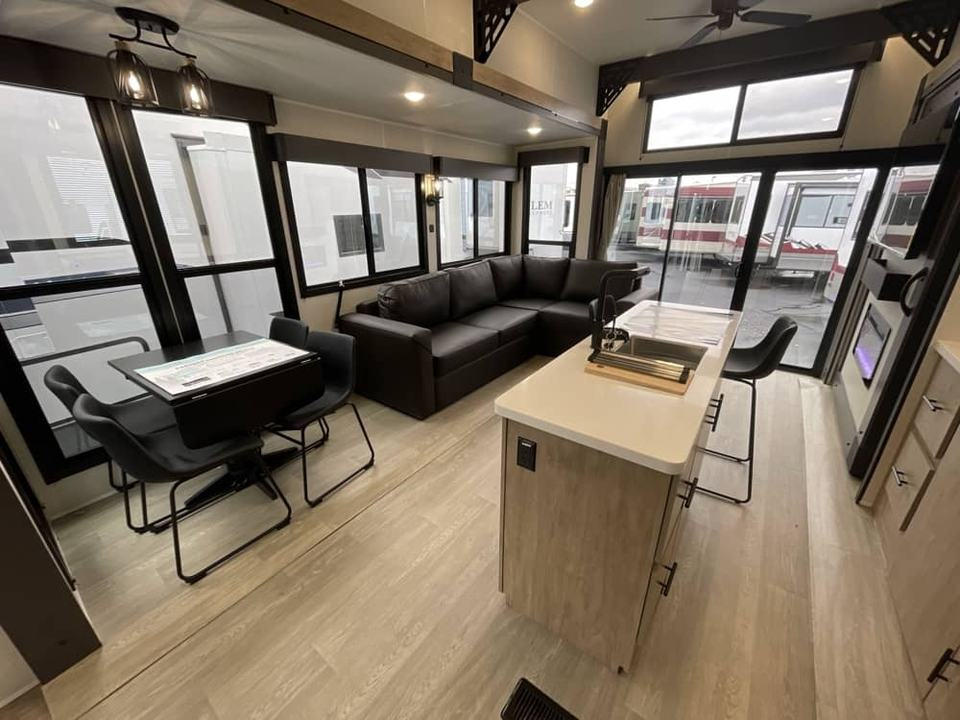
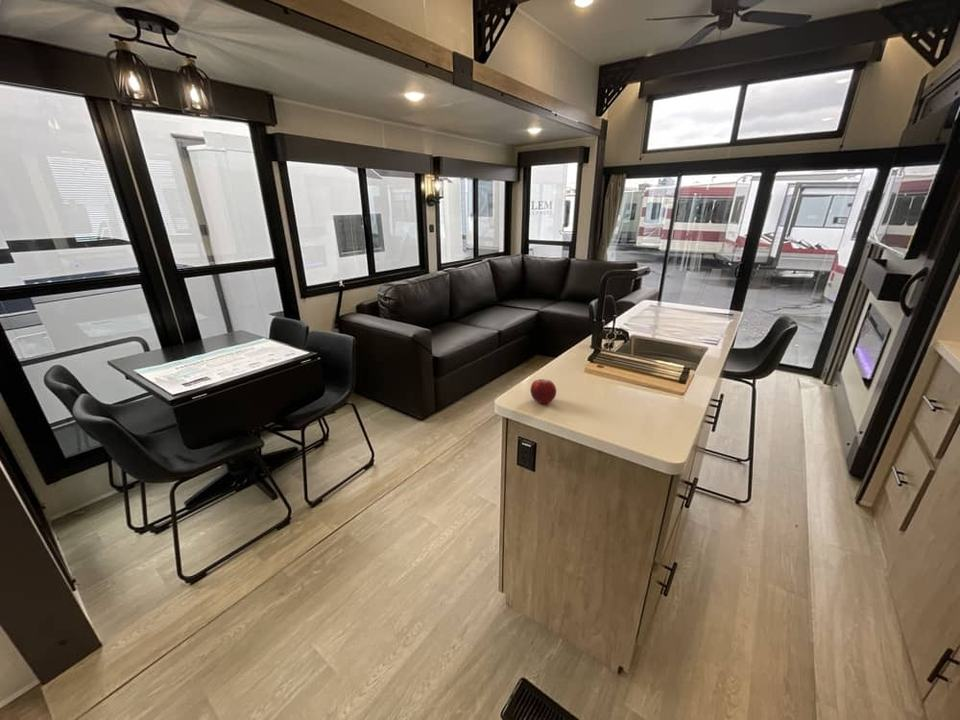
+ fruit [529,378,557,404]
